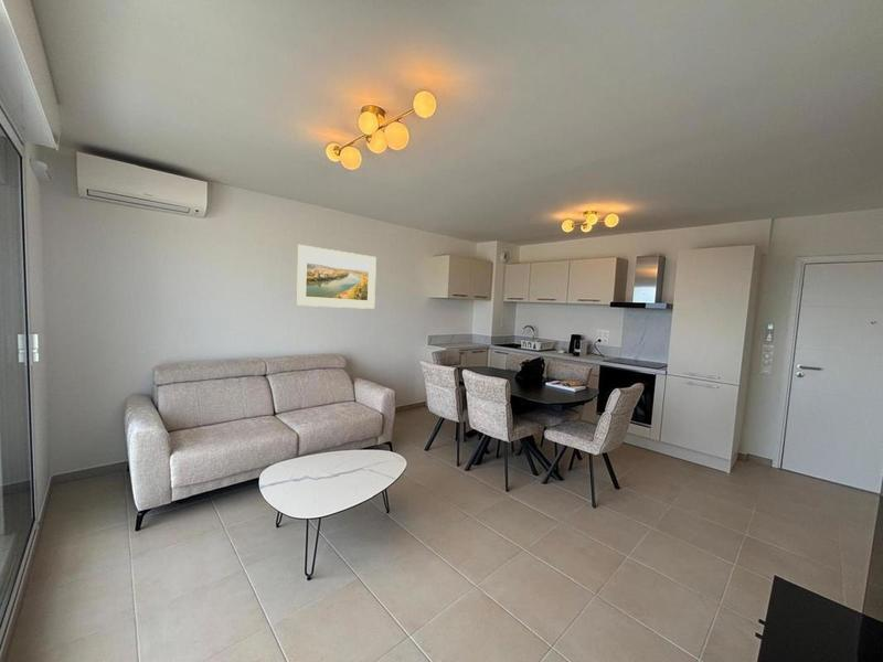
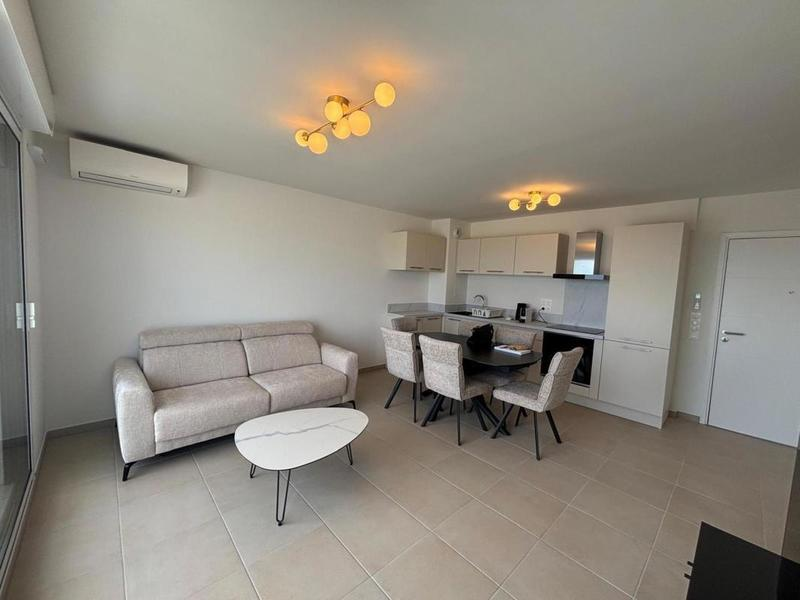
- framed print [295,244,377,310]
